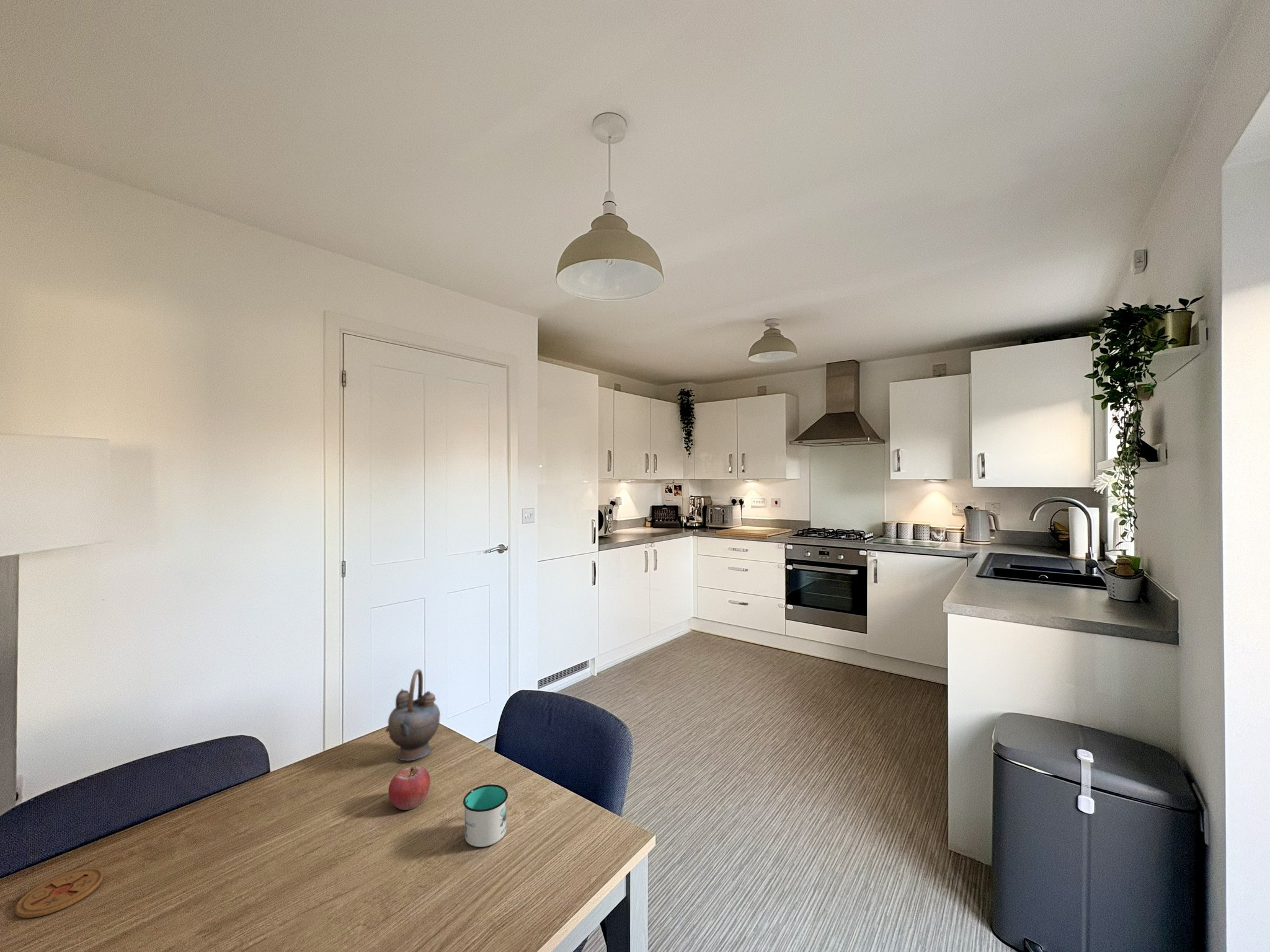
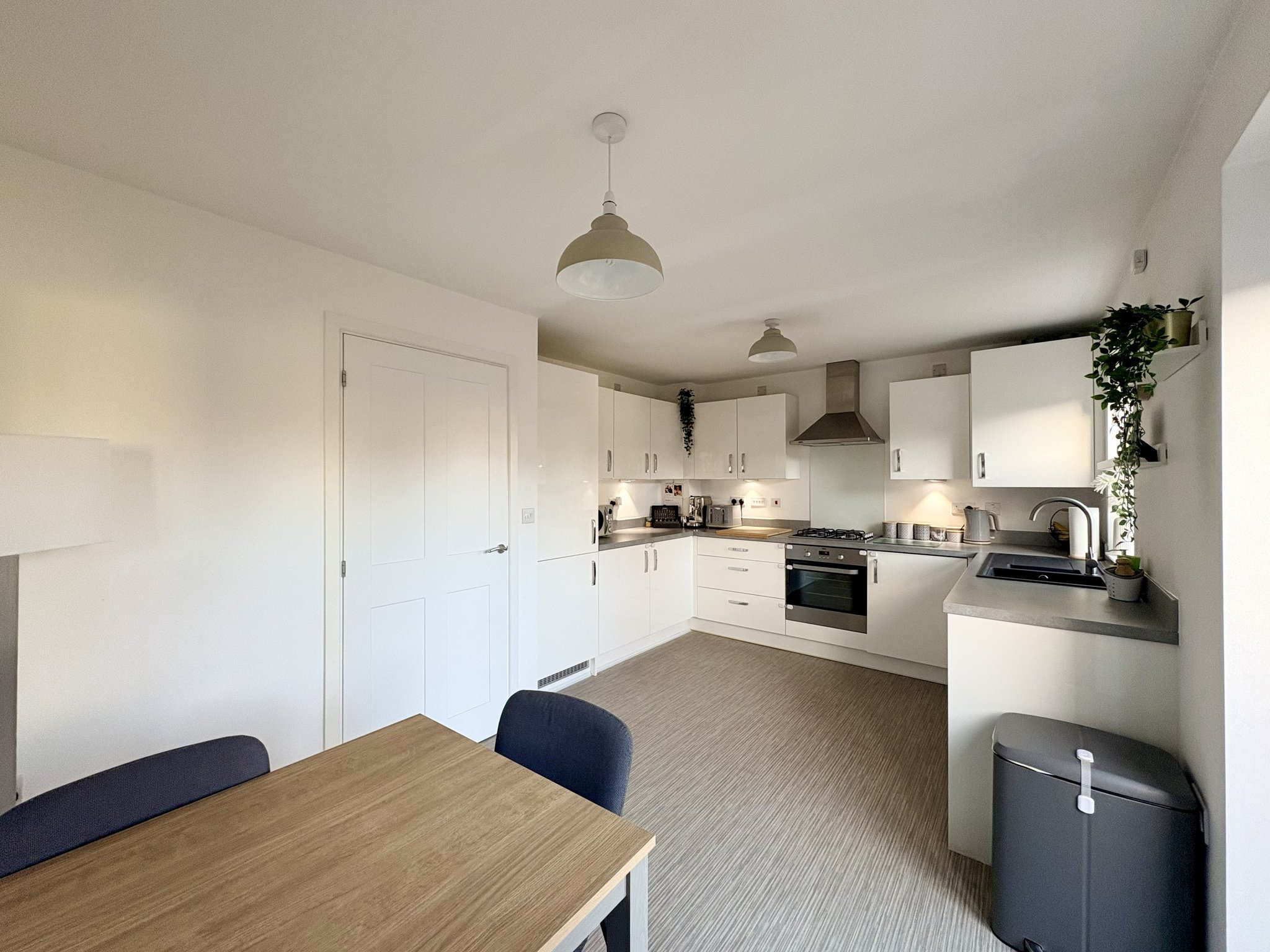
- teapot [384,669,441,761]
- mug [463,784,508,848]
- coaster [15,868,104,919]
- fruit [388,765,431,811]
